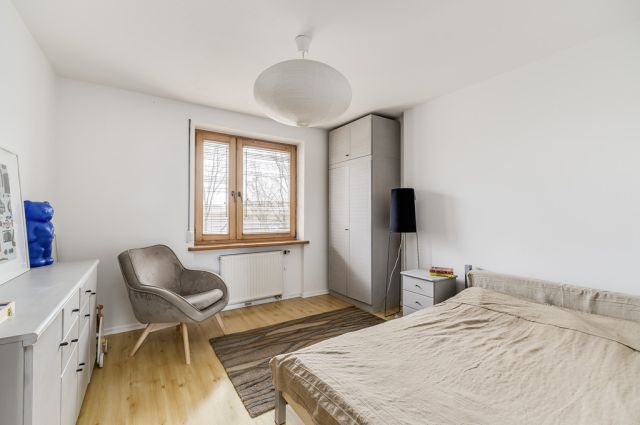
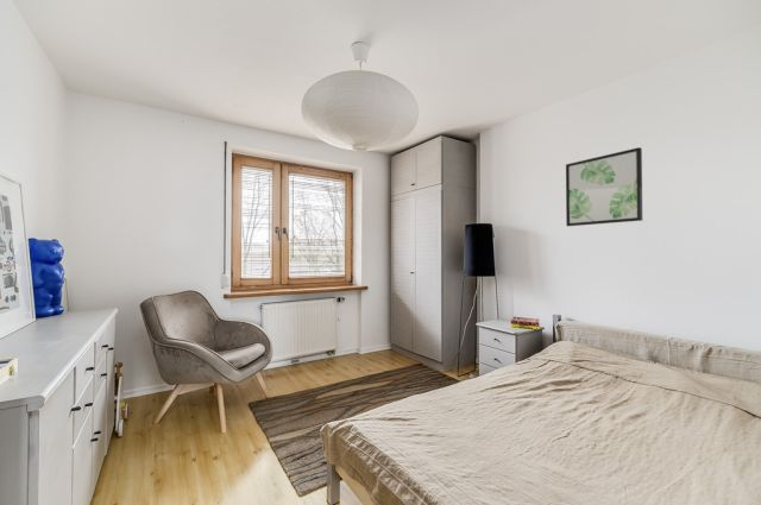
+ wall art [565,146,643,227]
